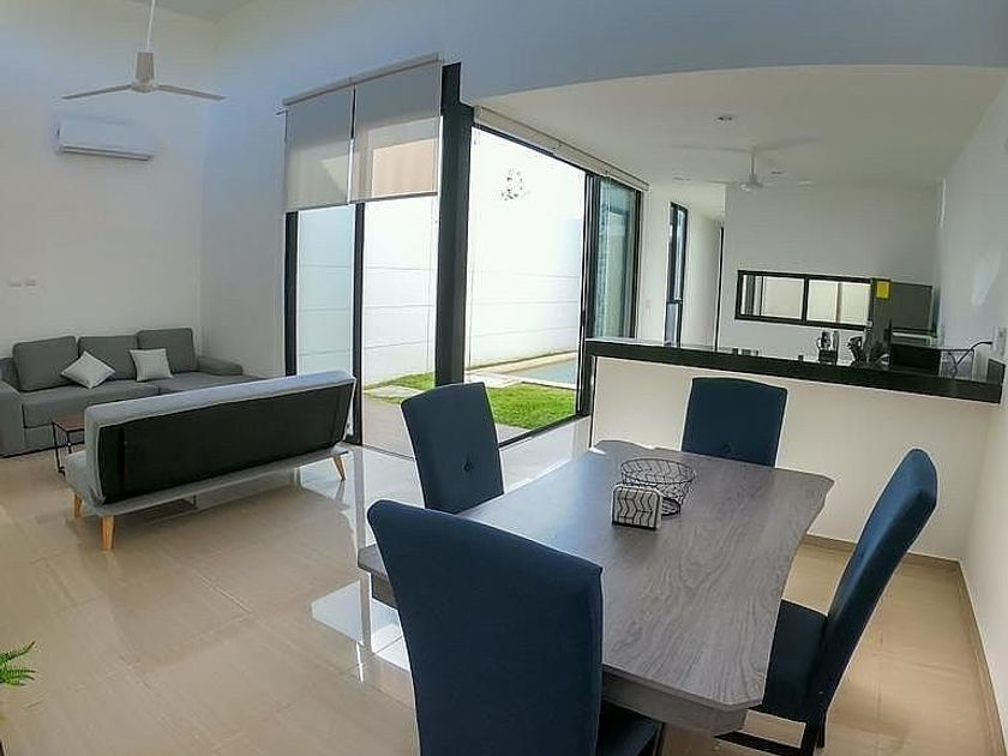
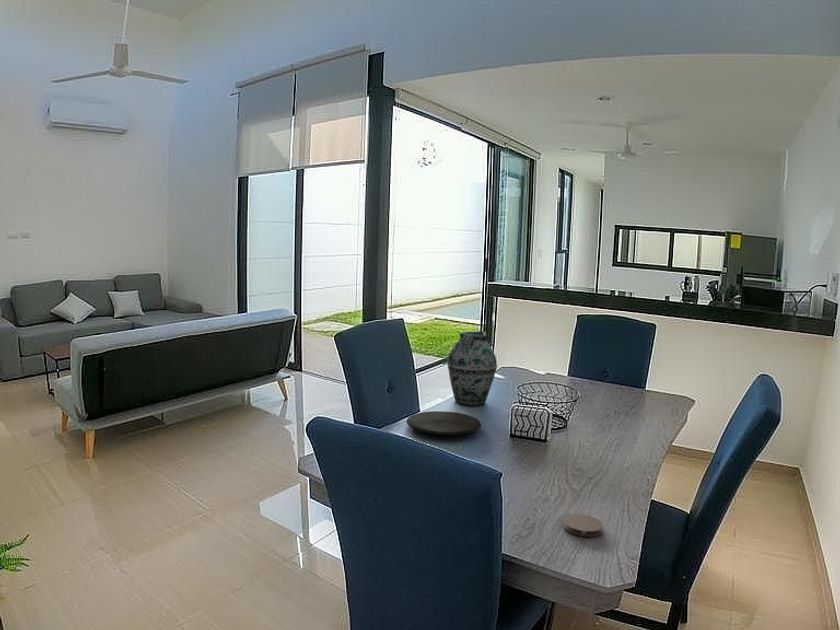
+ coaster [562,513,604,538]
+ plate [405,410,482,436]
+ vase [446,330,498,407]
